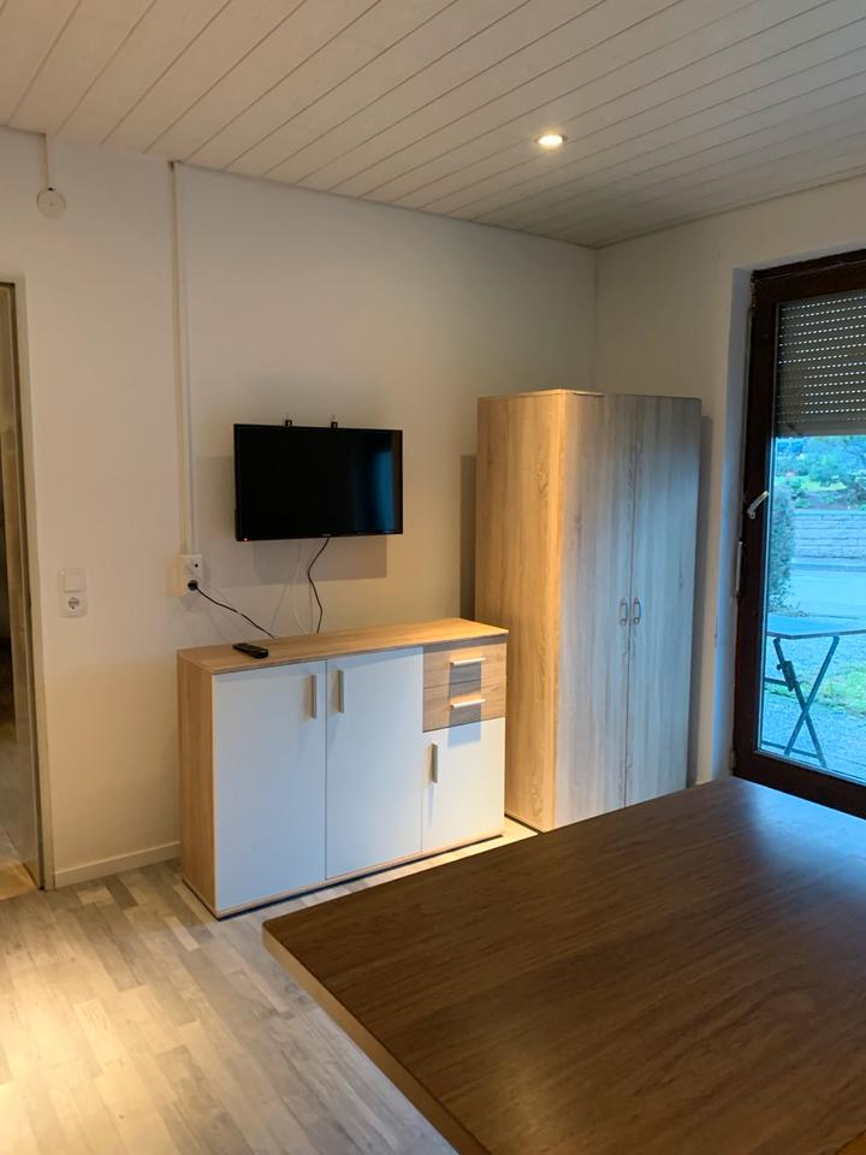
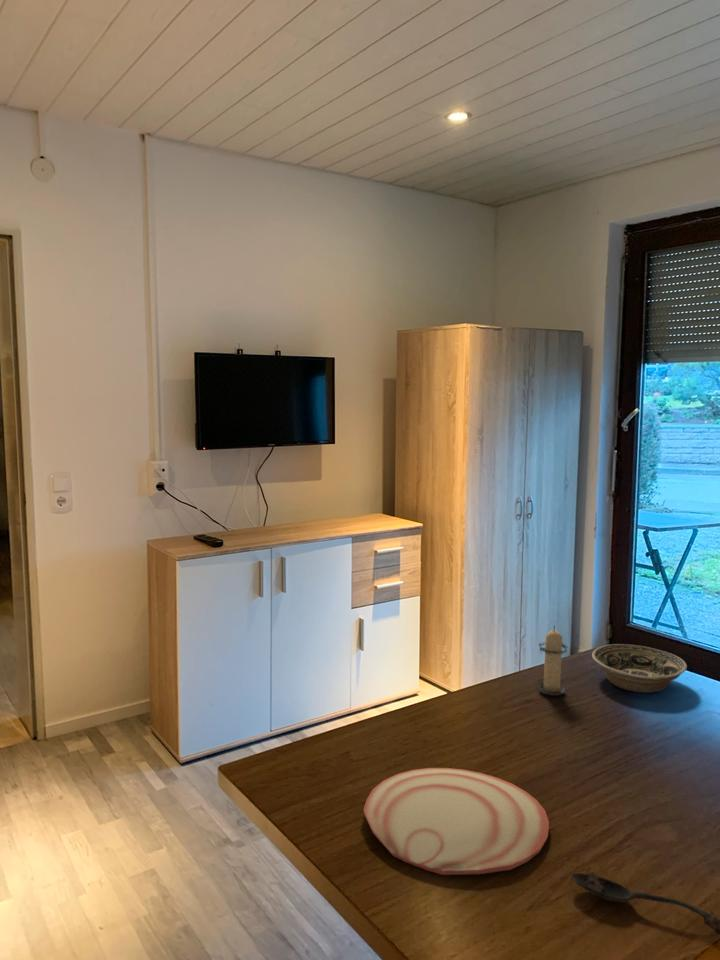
+ bowl [591,643,688,694]
+ spoon [569,871,720,935]
+ plate [362,767,550,876]
+ candle [537,624,569,697]
